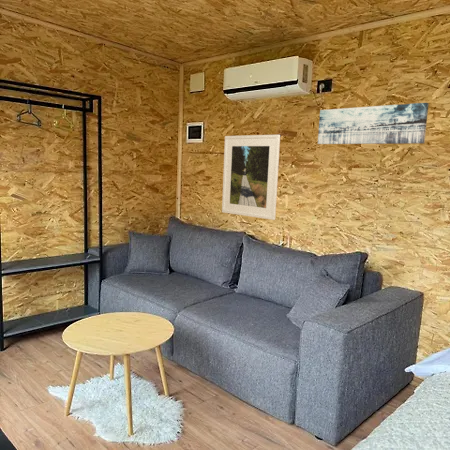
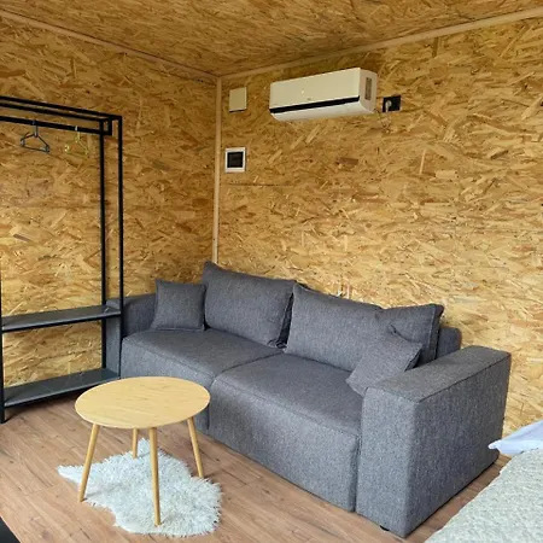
- wall art [317,102,430,145]
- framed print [221,134,281,221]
